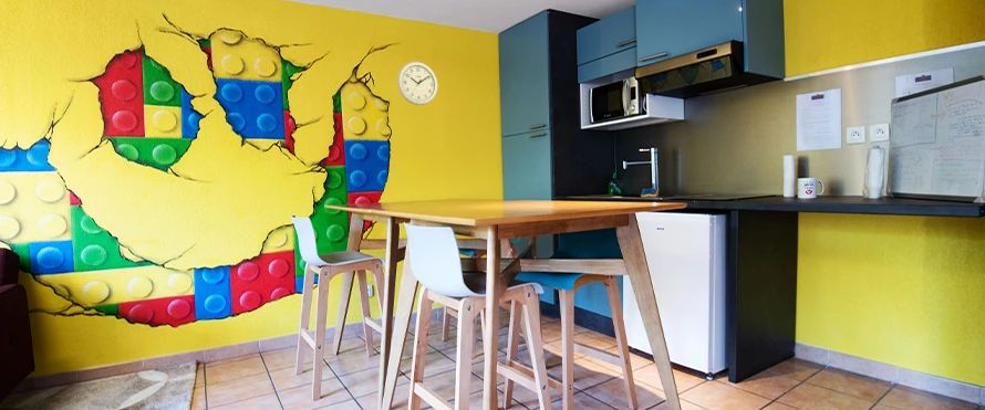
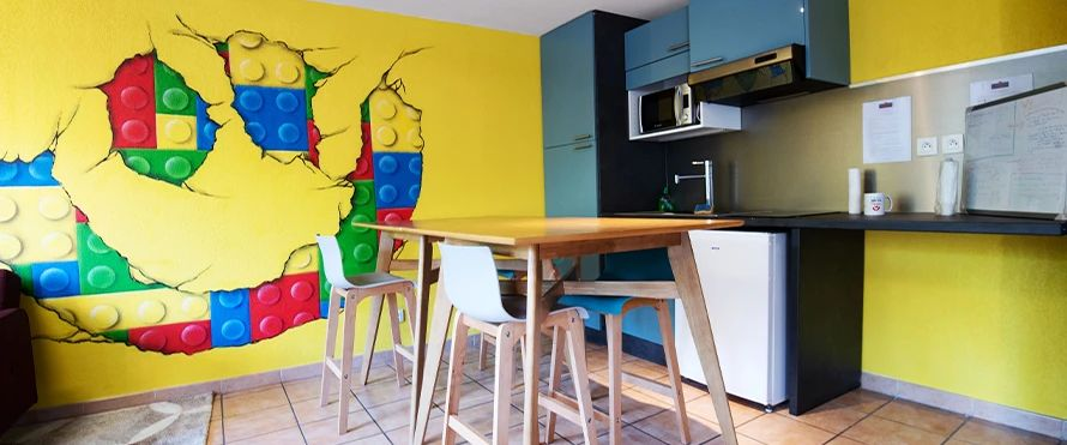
- wall clock [396,61,438,106]
